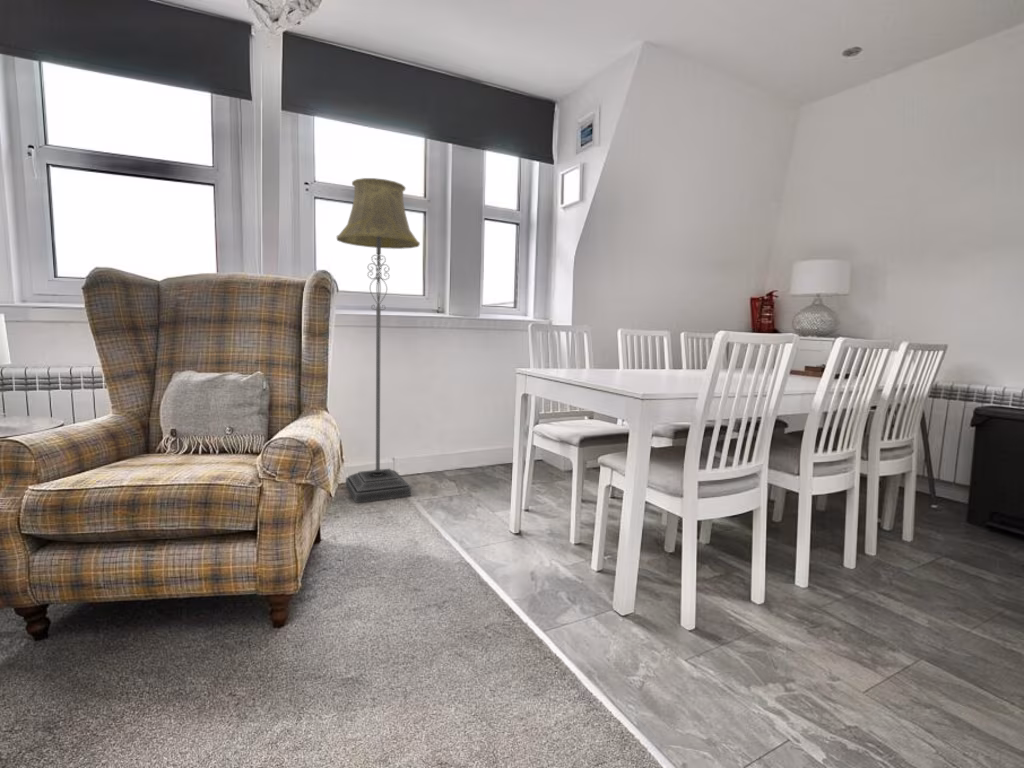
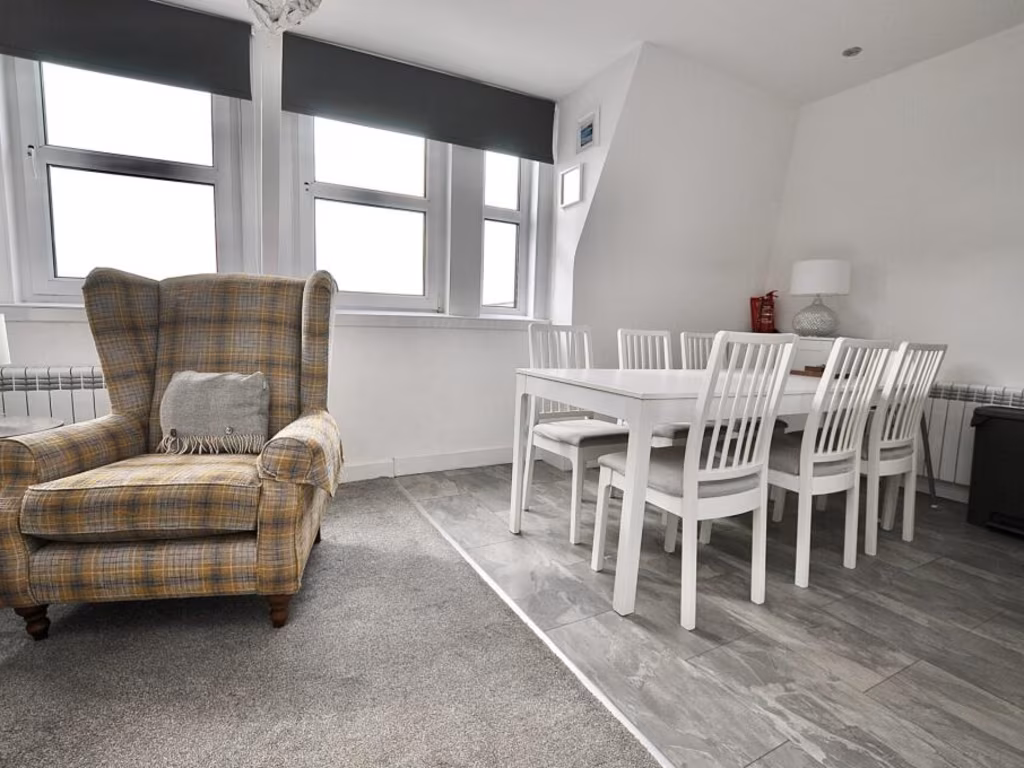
- floor lamp [336,177,421,504]
